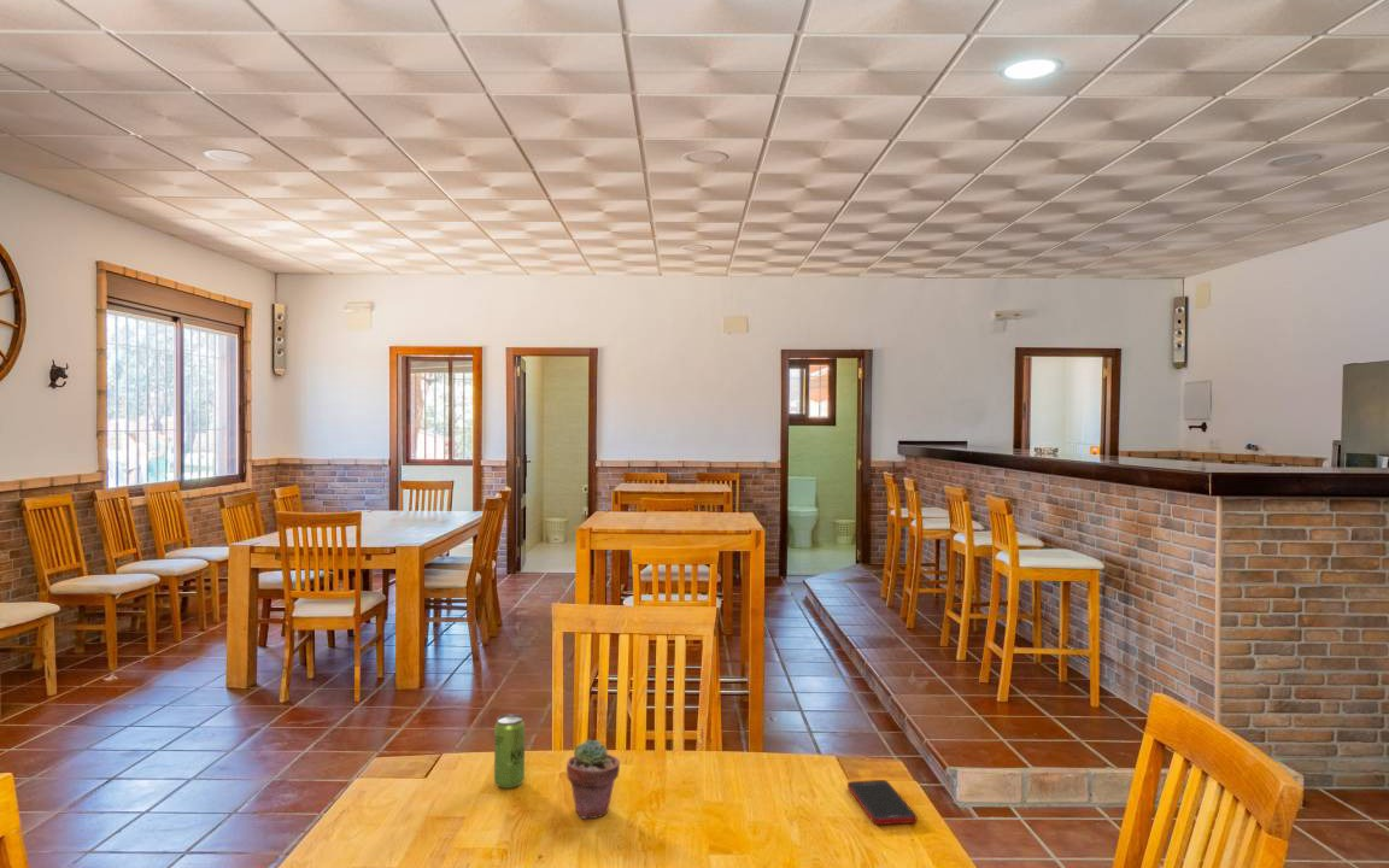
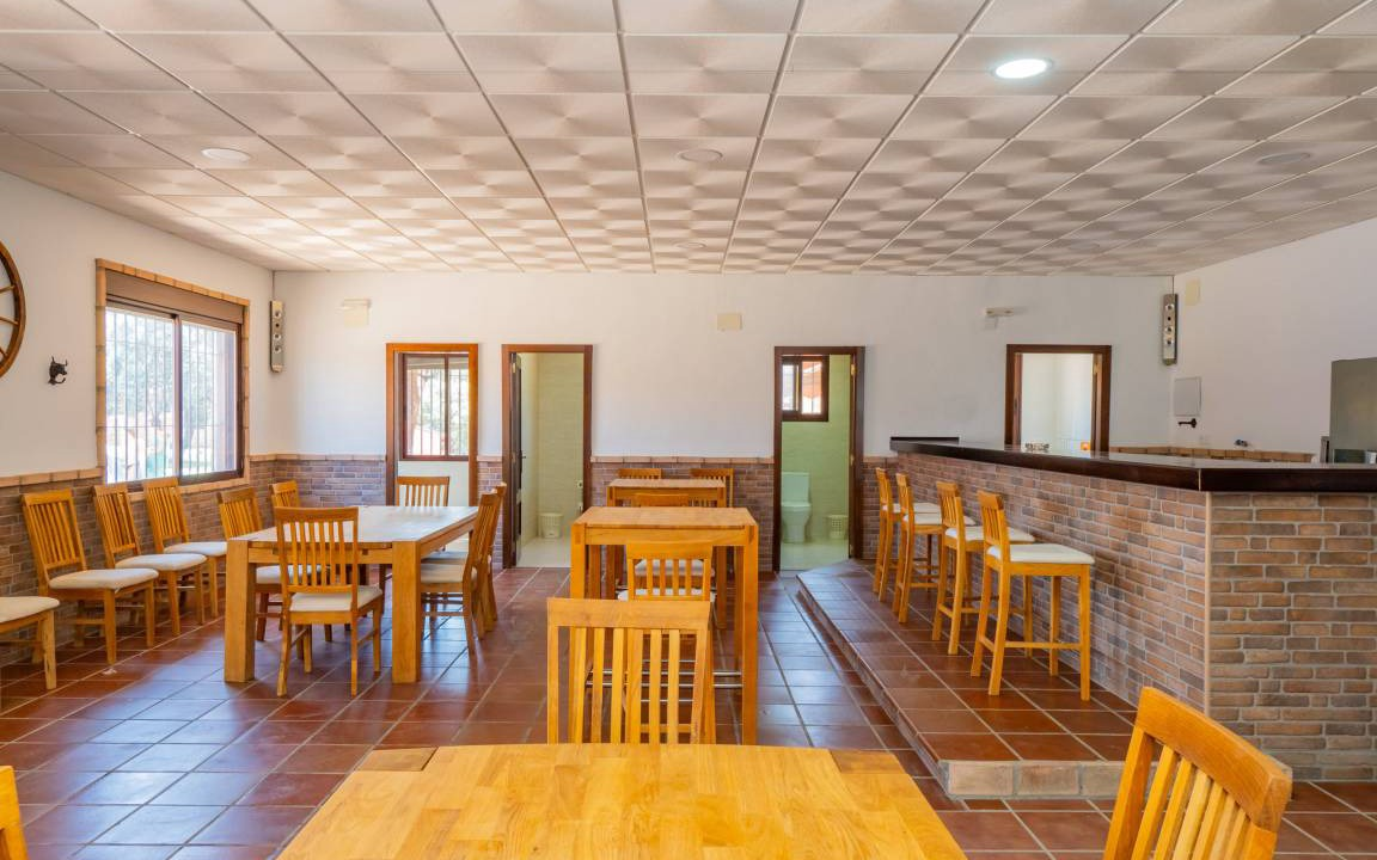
- potted succulent [565,738,621,820]
- cell phone [846,779,918,826]
- beverage can [493,712,526,790]
